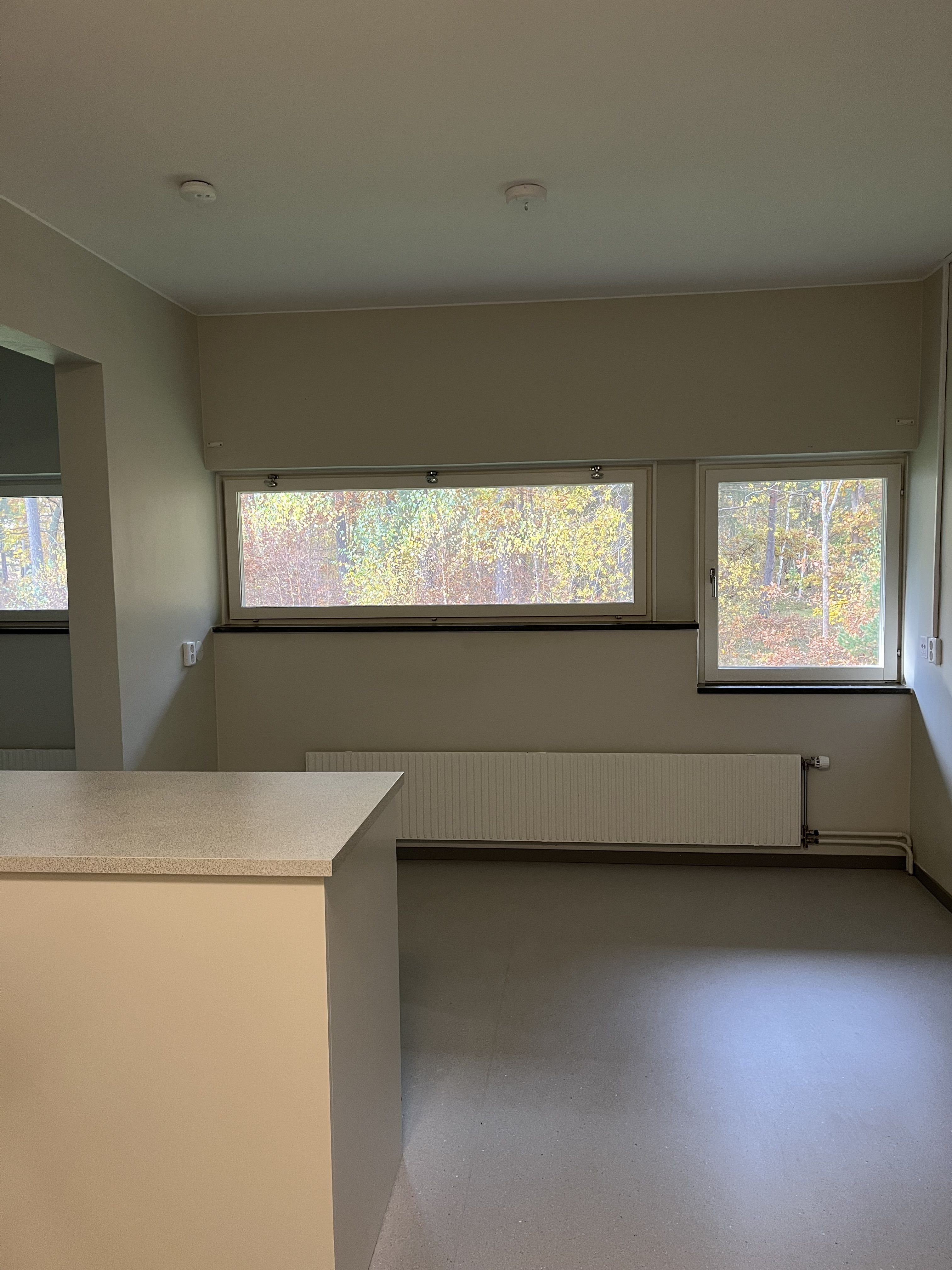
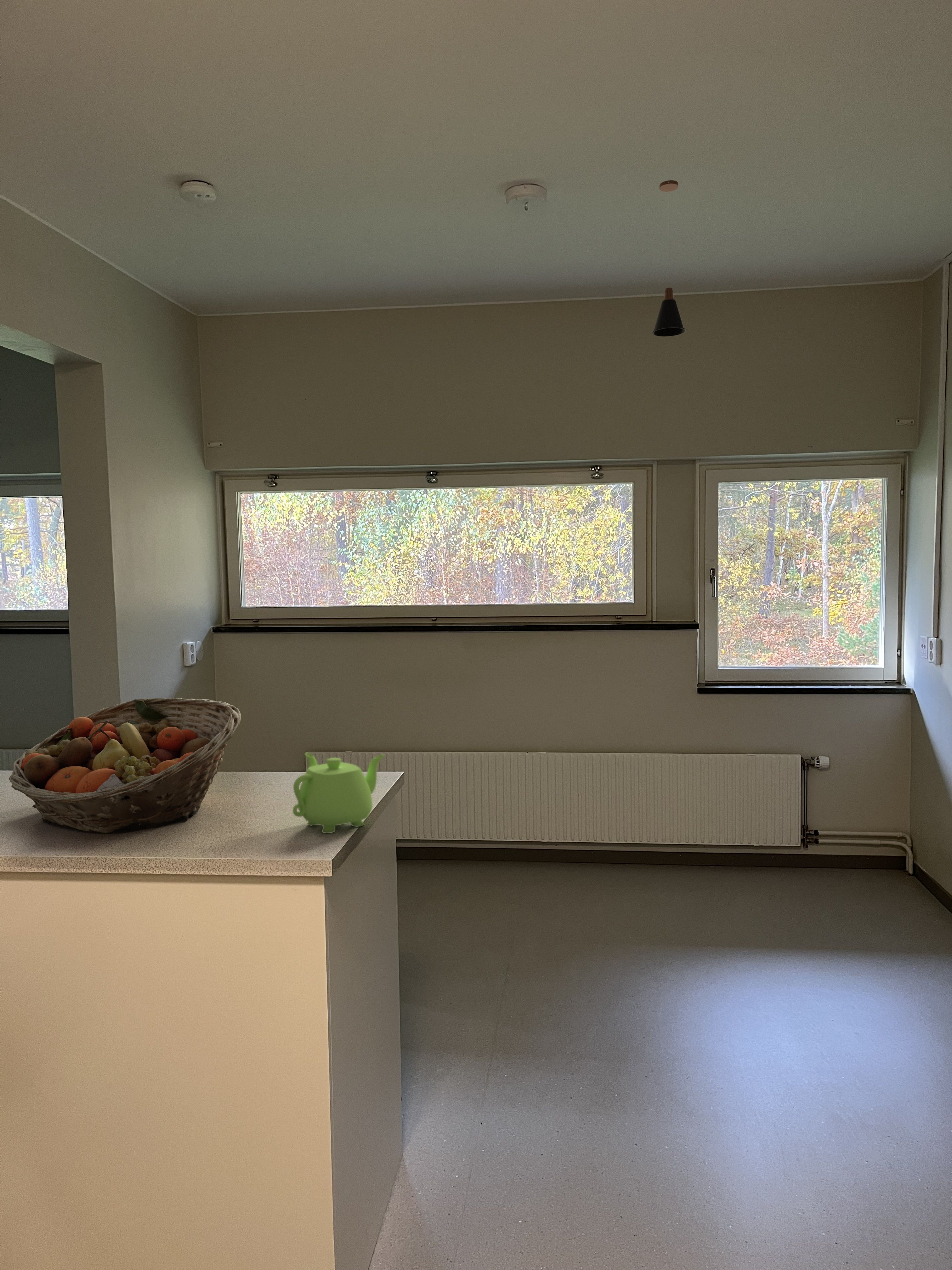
+ pendant lamp [652,180,686,337]
+ fruit basket [9,698,241,834]
+ teapot [292,752,385,834]
